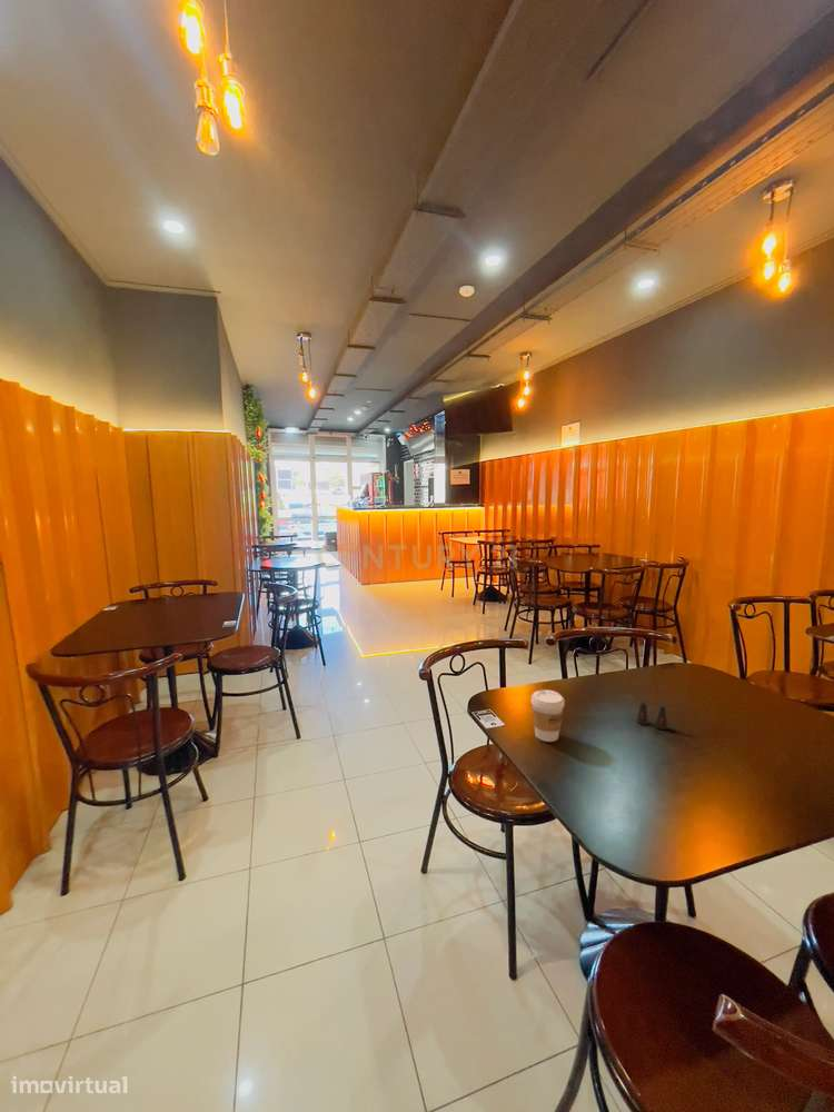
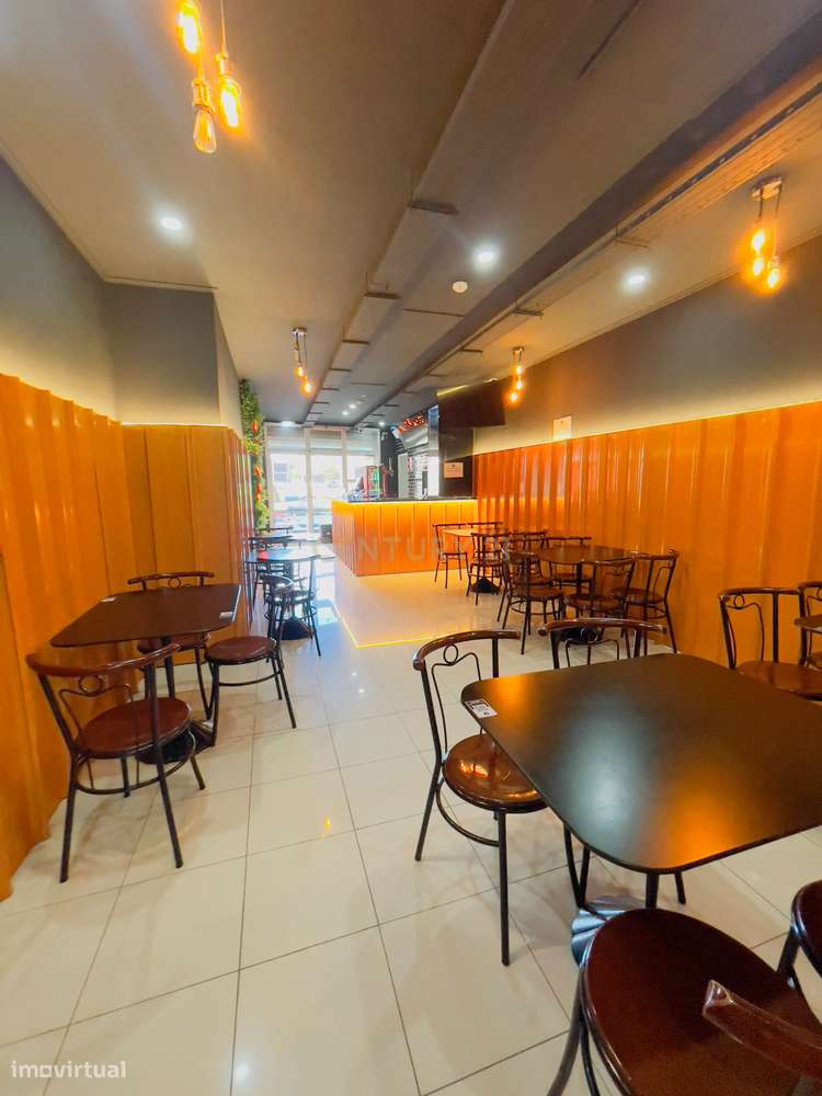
- coffee cup [530,688,566,743]
- salt shaker [635,701,677,732]
